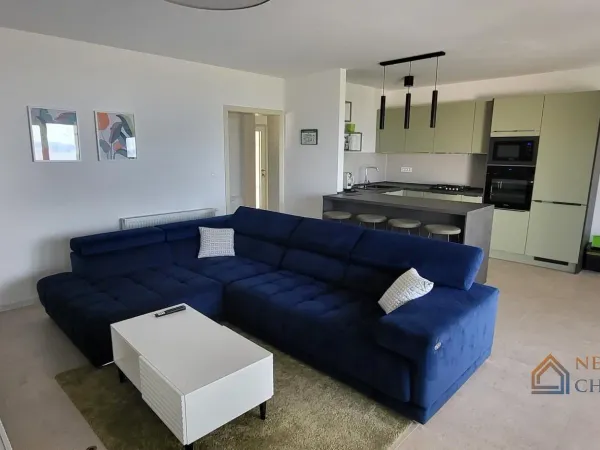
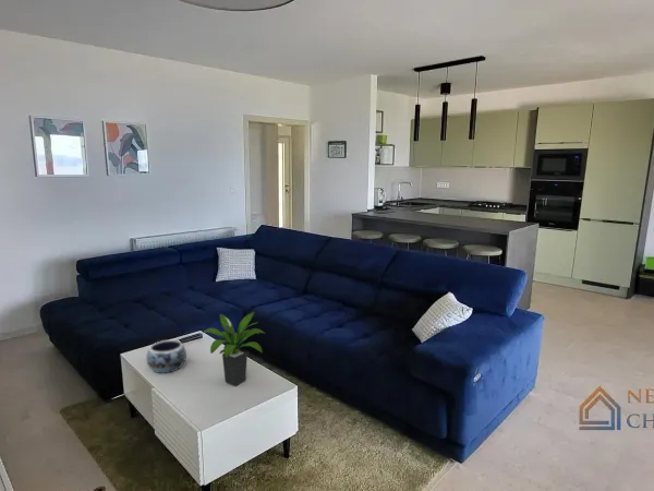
+ potted plant [201,311,267,387]
+ decorative bowl [145,339,187,374]
